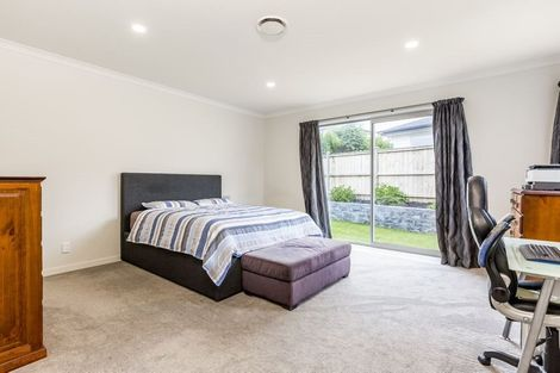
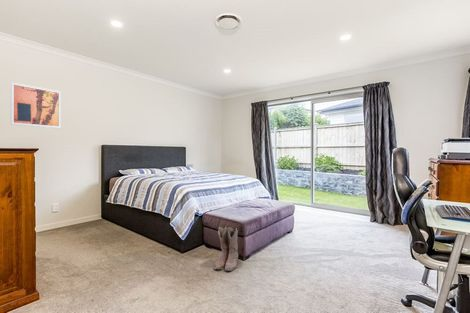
+ boots [213,226,239,272]
+ wall art [10,82,62,129]
